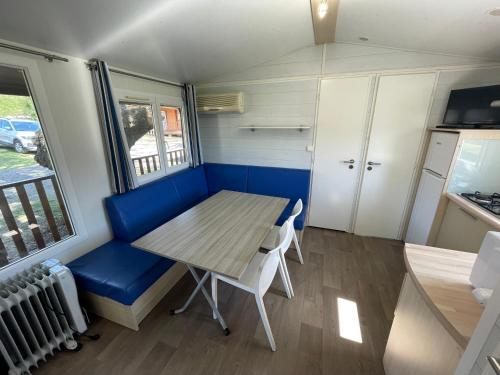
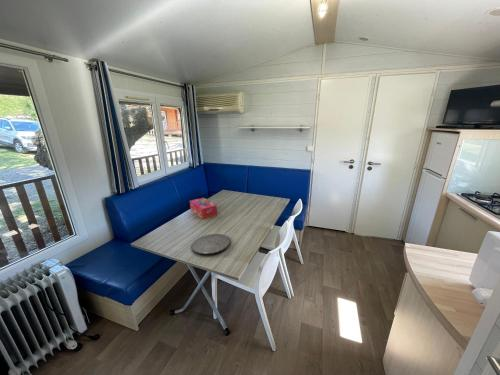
+ tissue box [189,197,218,220]
+ plate [191,233,231,255]
